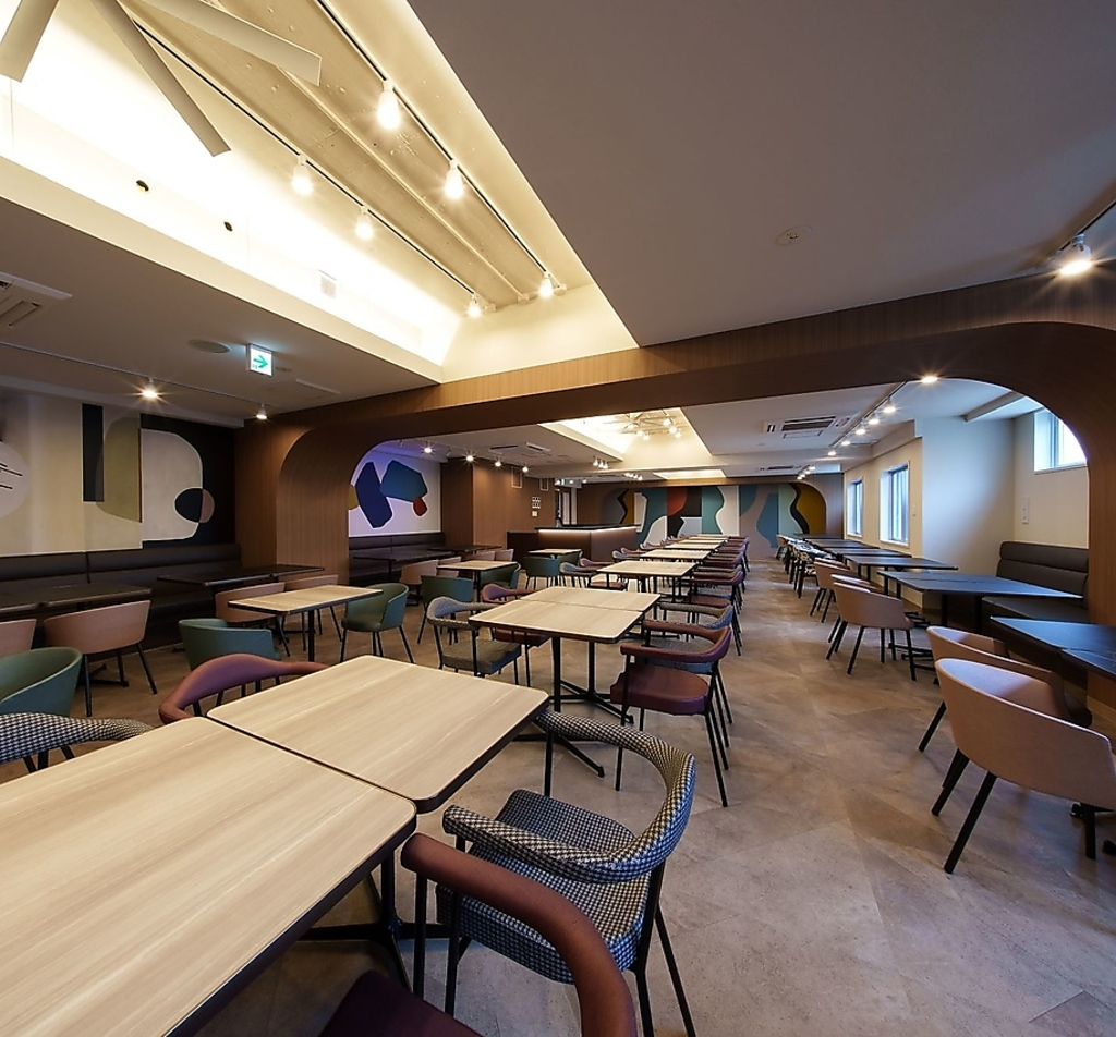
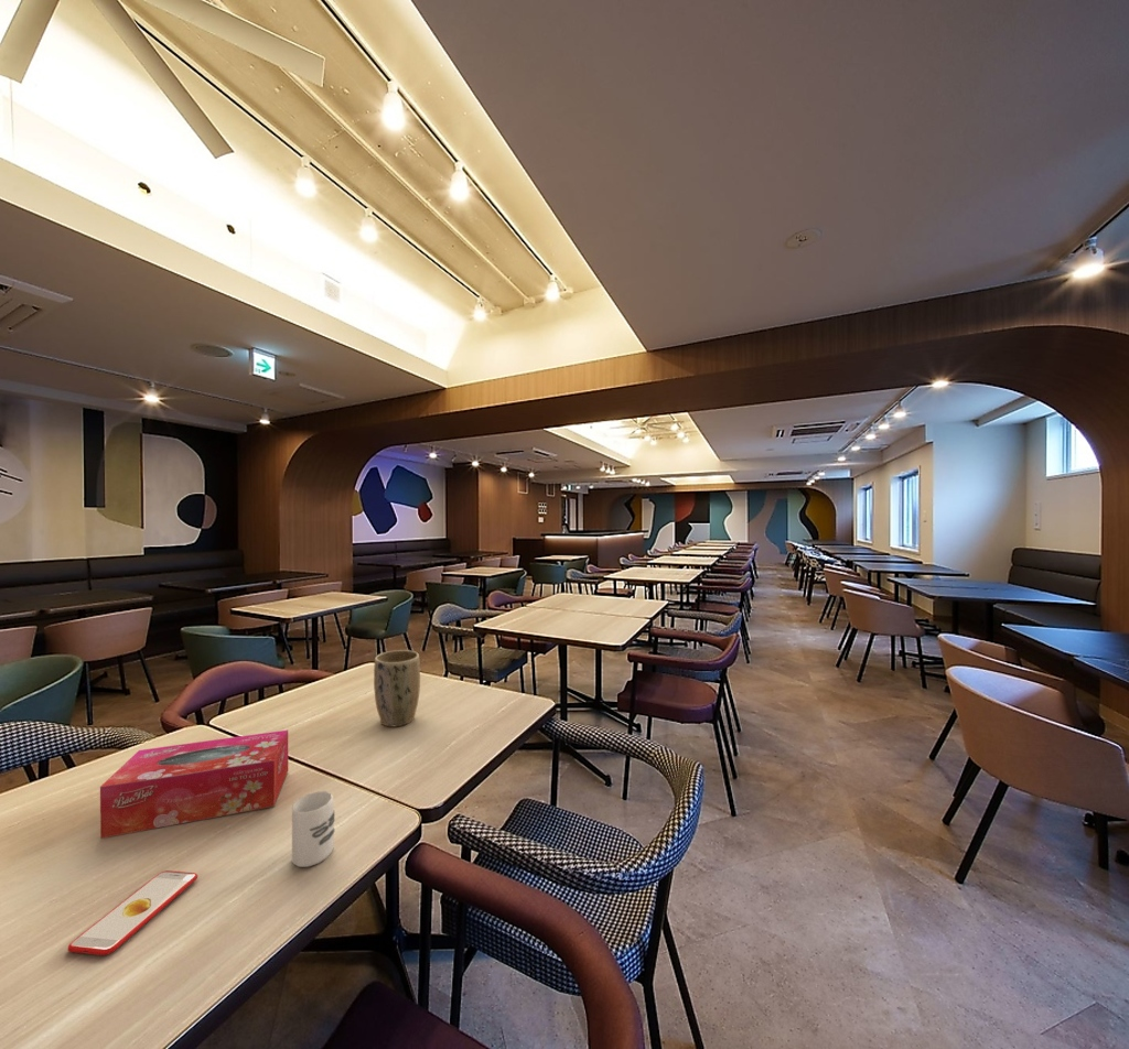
+ smartphone [66,869,198,956]
+ tissue box [99,729,289,840]
+ cup [291,790,335,868]
+ plant pot [373,649,421,727]
